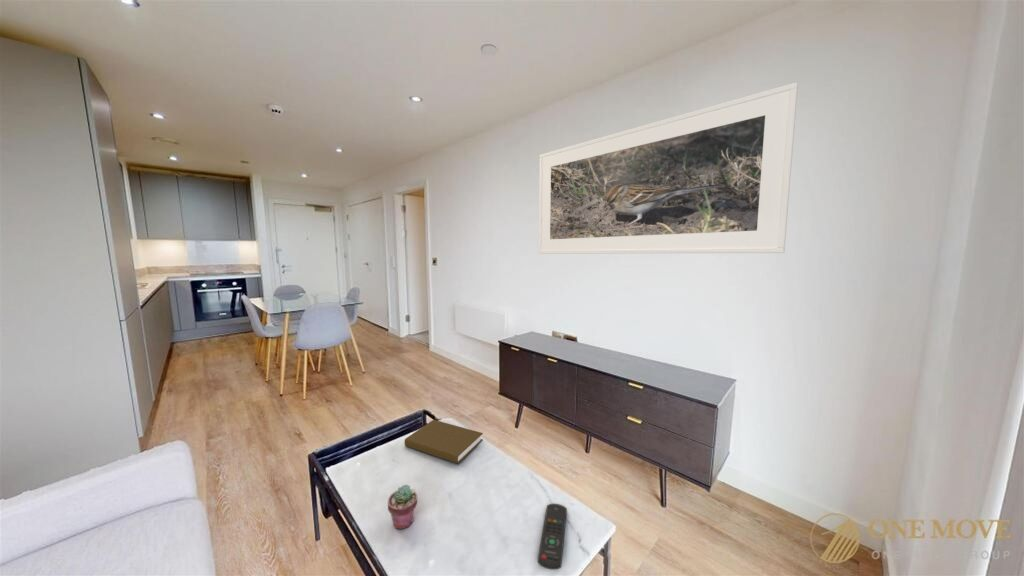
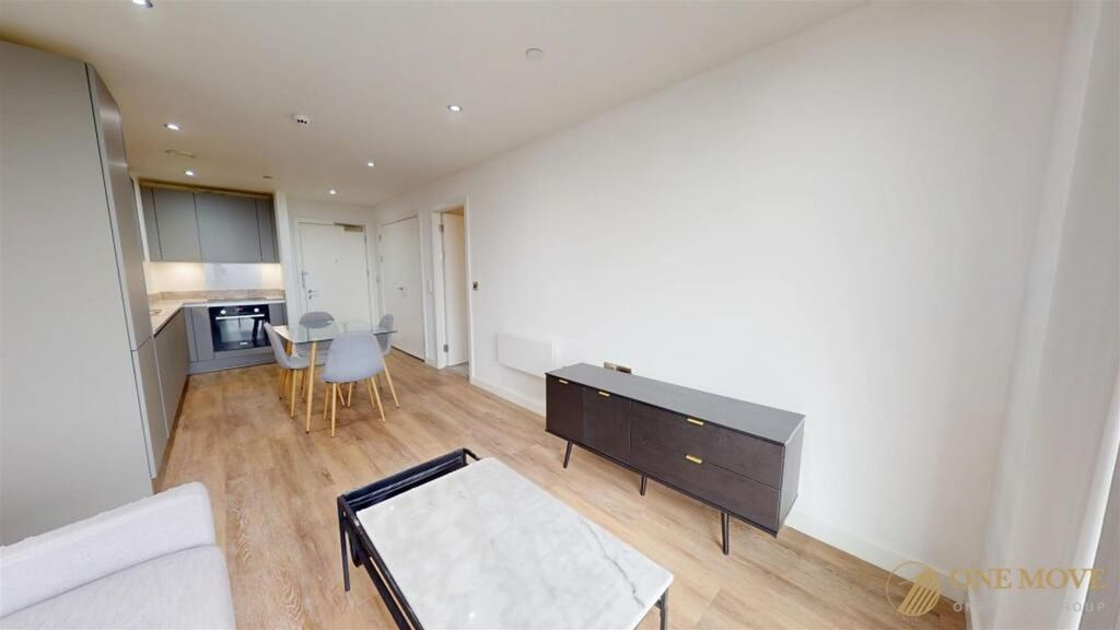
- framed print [538,81,799,255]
- book [404,419,484,464]
- potted succulent [387,484,418,530]
- remote control [537,503,568,571]
